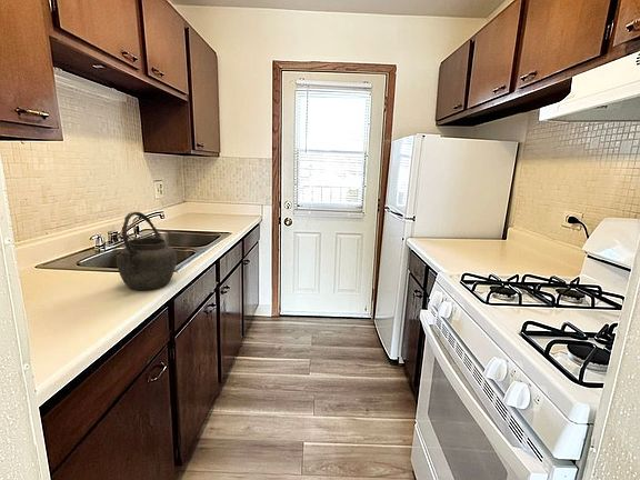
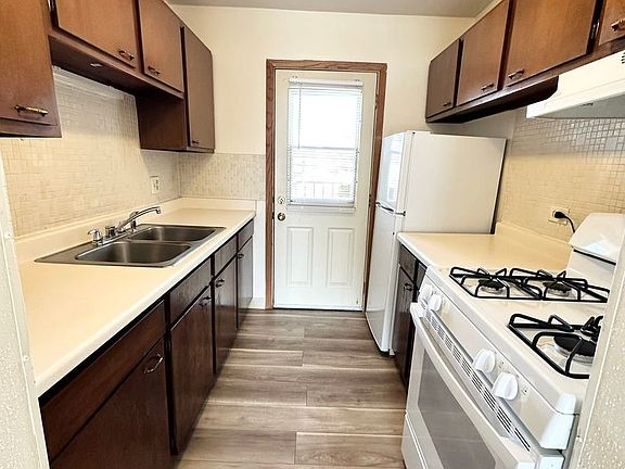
- kettle [116,211,178,291]
